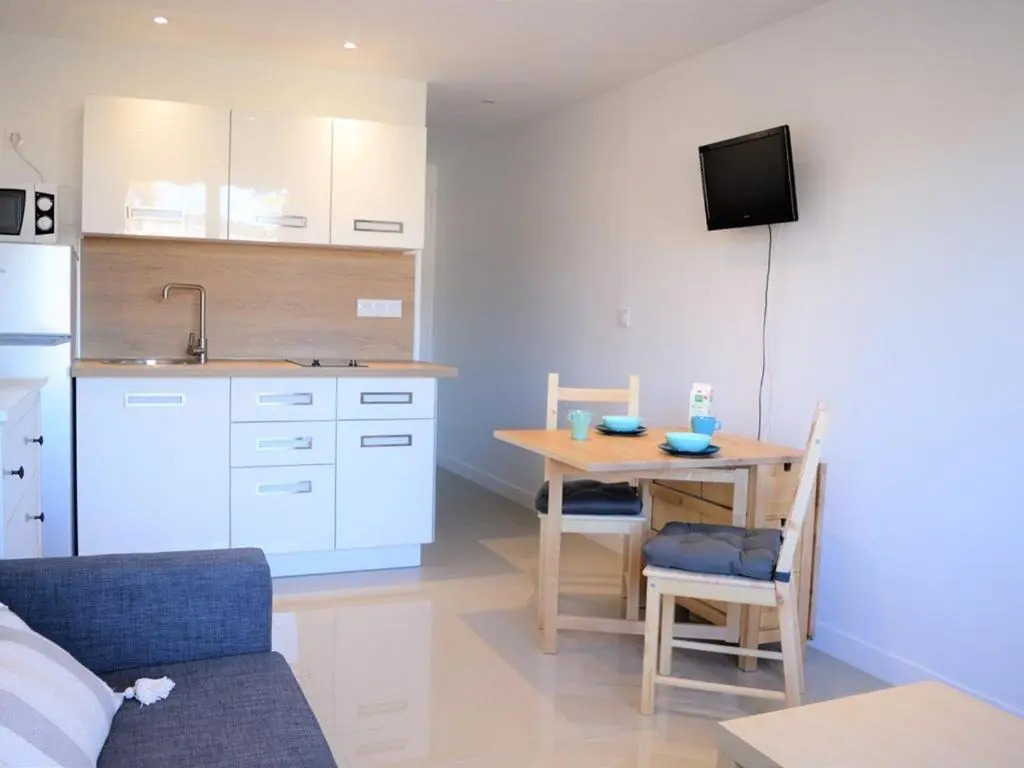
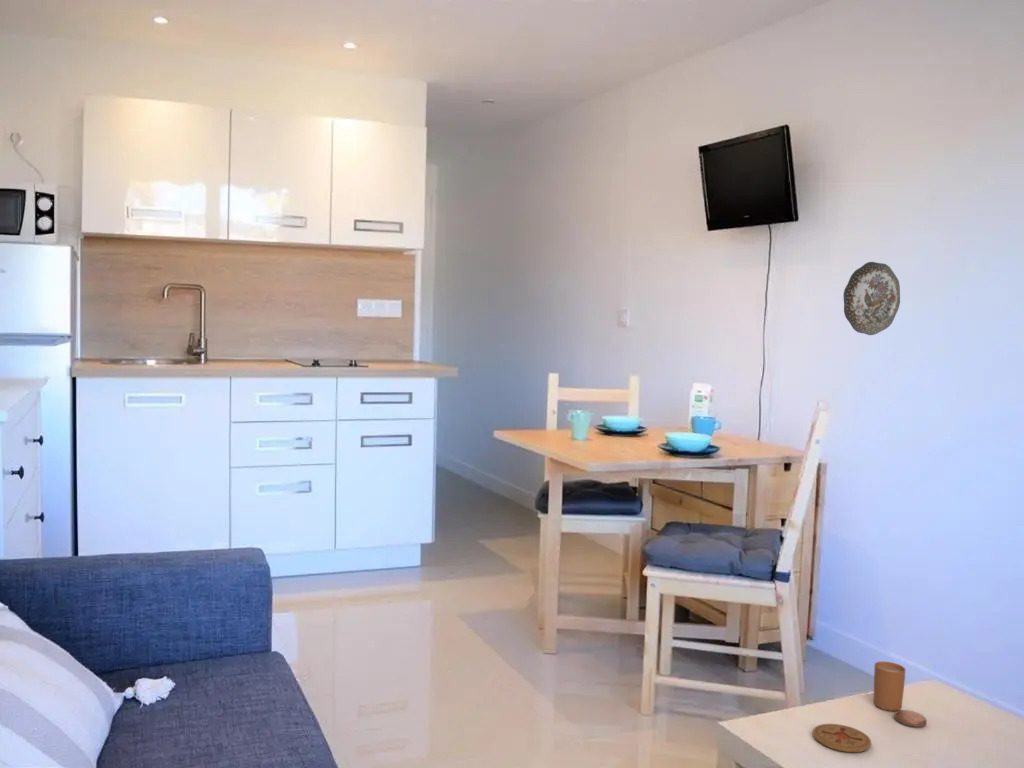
+ decorative plate [842,261,901,336]
+ candle [873,661,928,728]
+ coaster [812,723,872,753]
